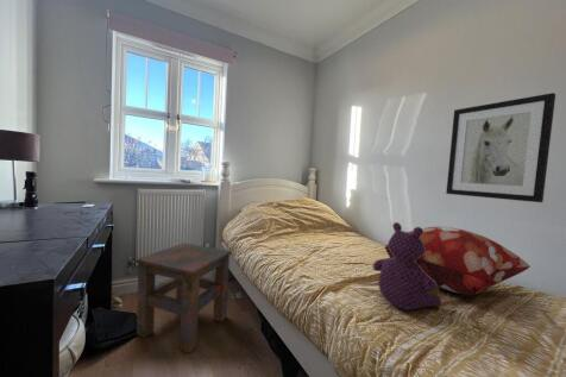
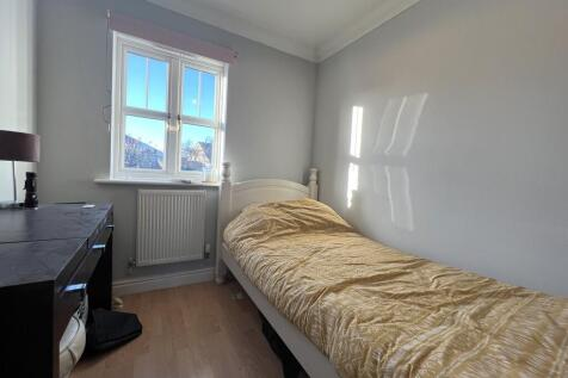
- side table [134,241,233,354]
- decorative pillow [384,226,532,296]
- wall art [445,92,556,203]
- teddy bear [372,221,442,312]
